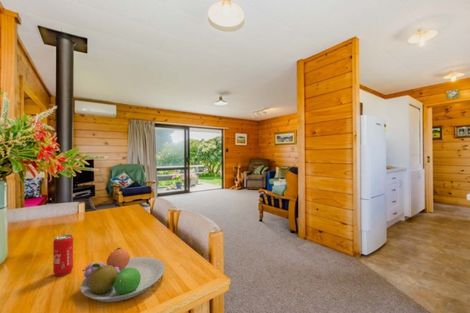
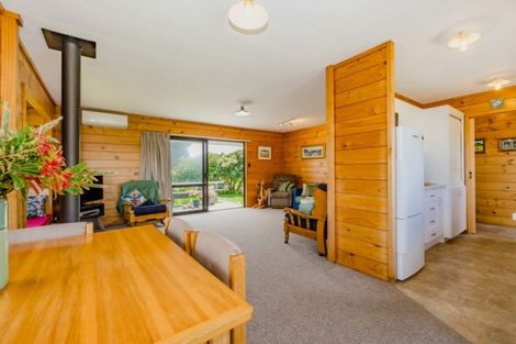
- beverage can [52,234,74,277]
- fruit bowl [80,246,166,303]
